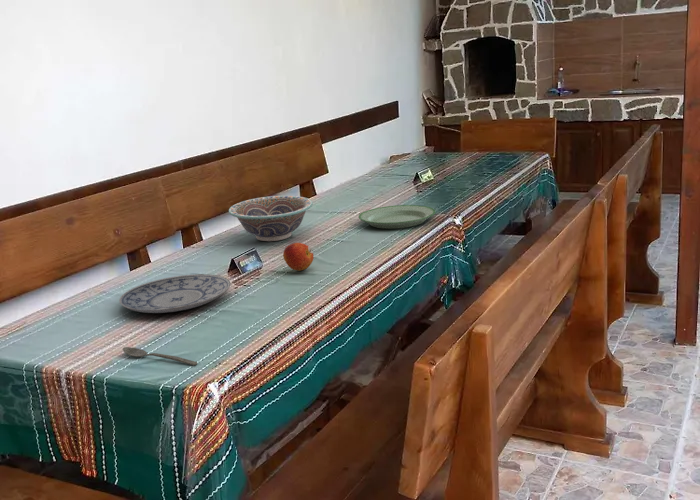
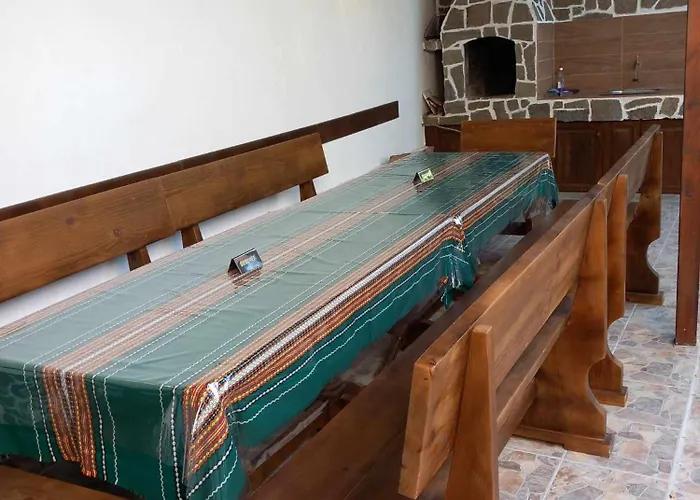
- decorative bowl [228,195,314,242]
- plate [358,204,437,230]
- plate [118,273,231,314]
- fruit [282,242,314,272]
- spoon [122,346,199,366]
